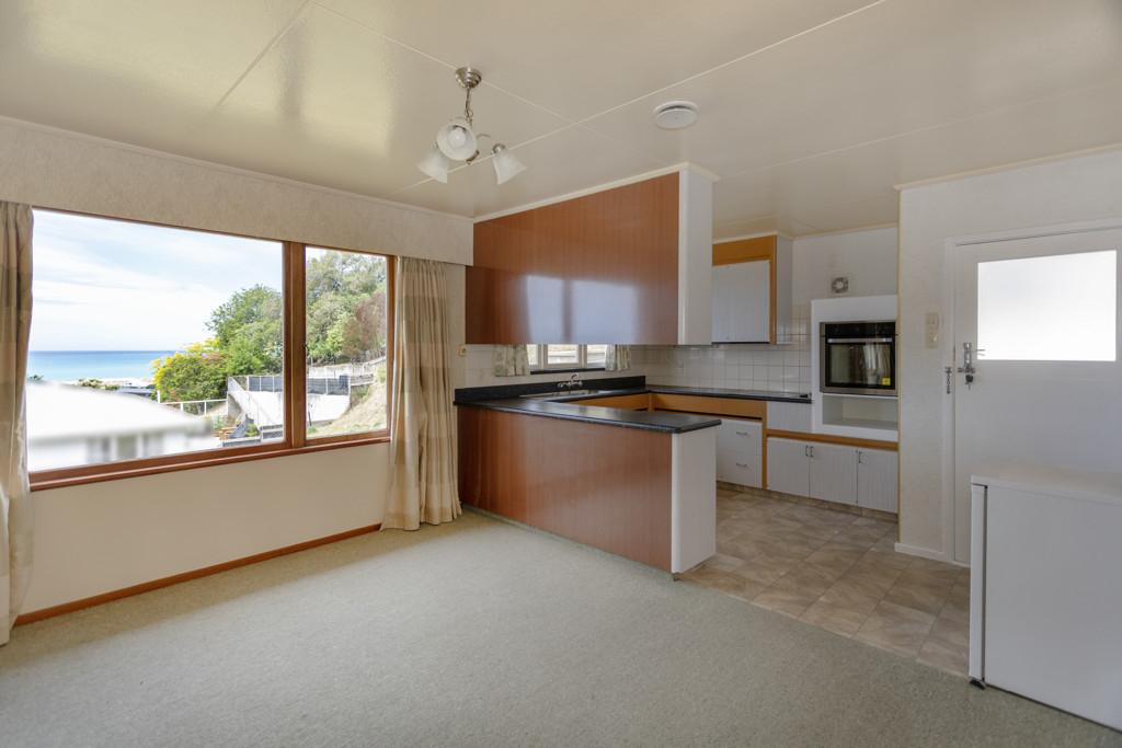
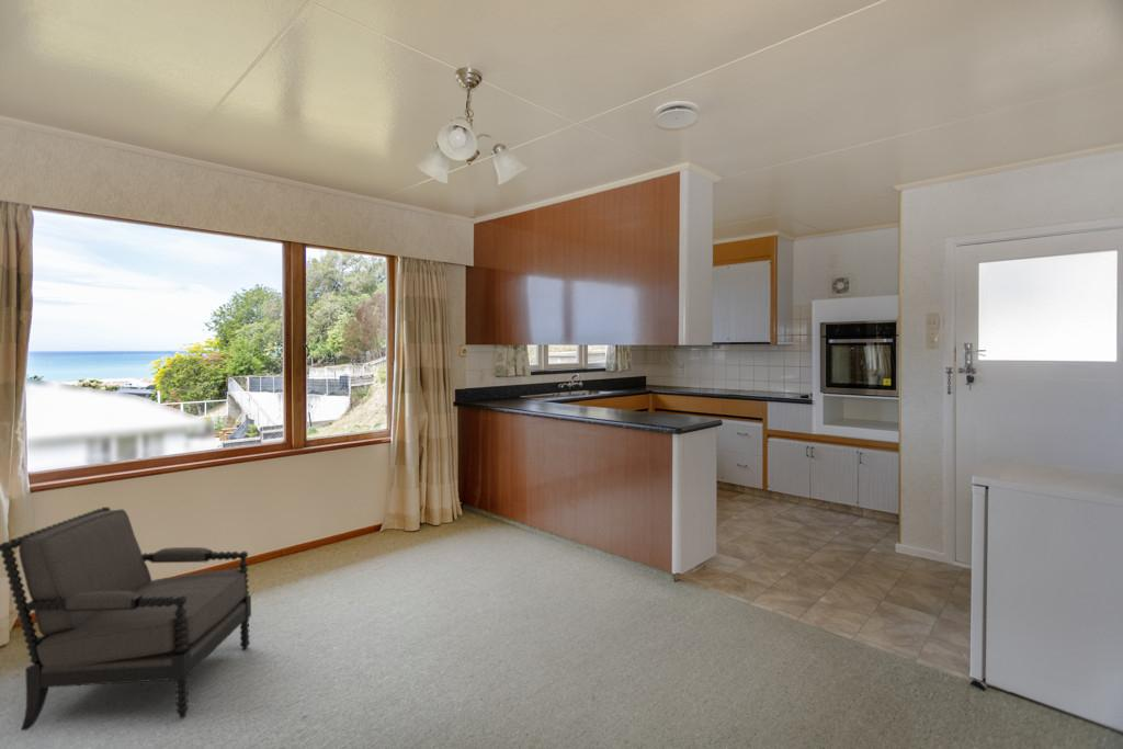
+ chair [0,506,252,731]
